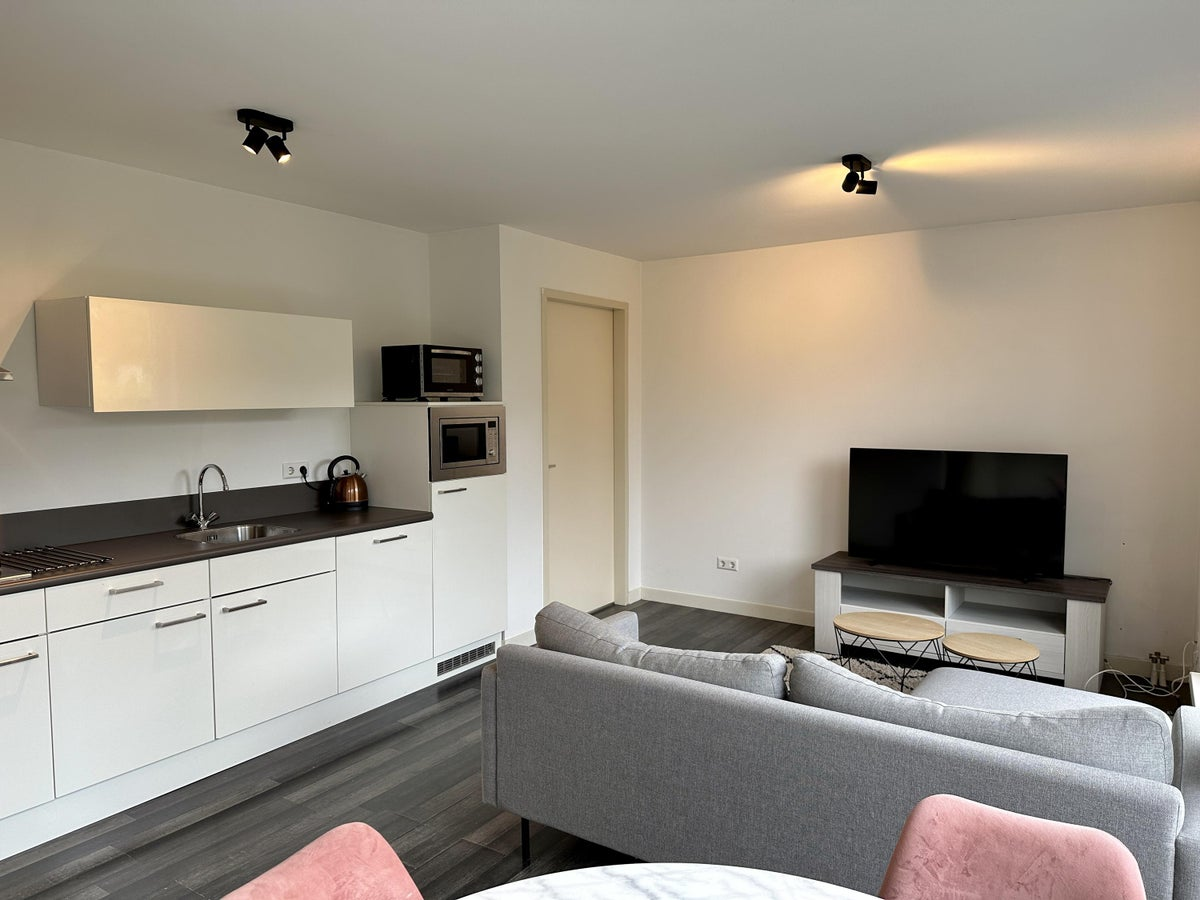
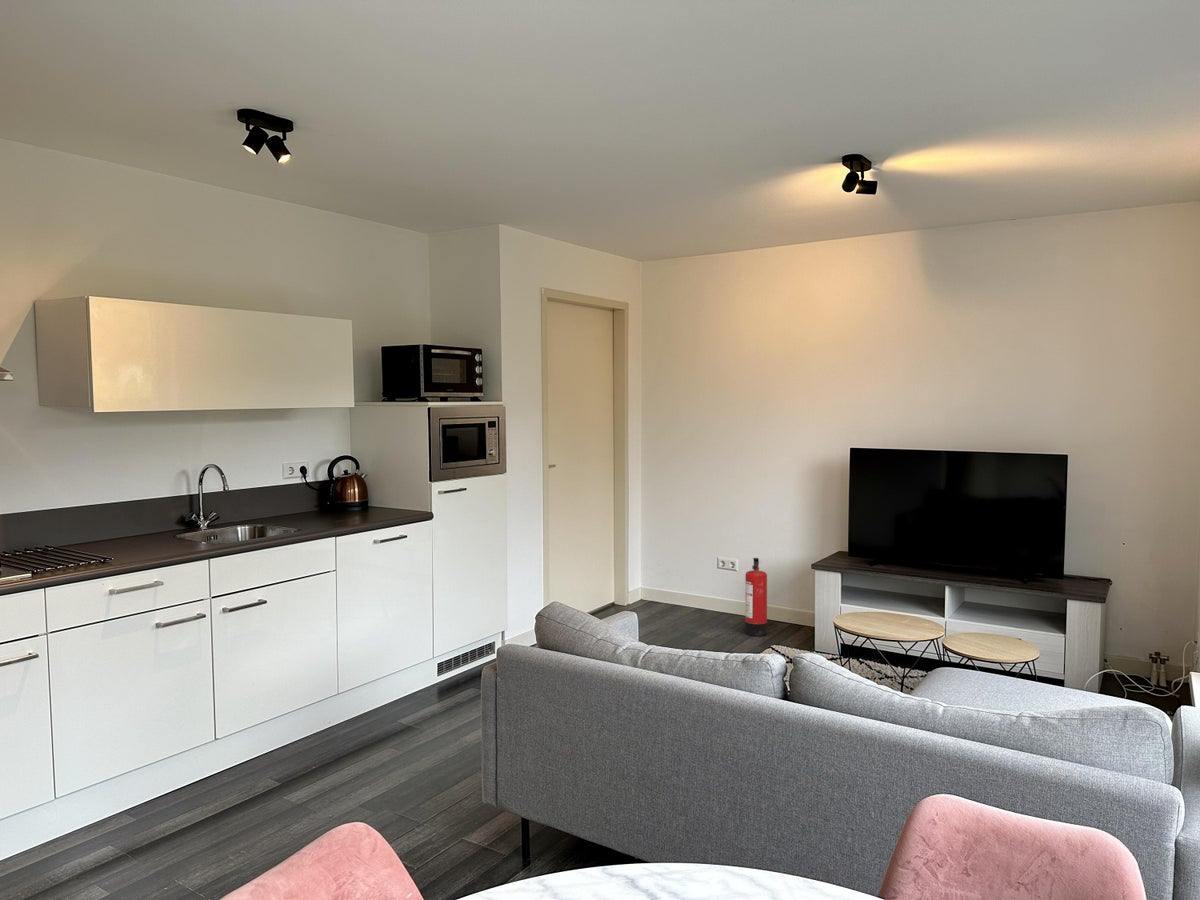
+ fire extinguisher [744,557,768,637]
